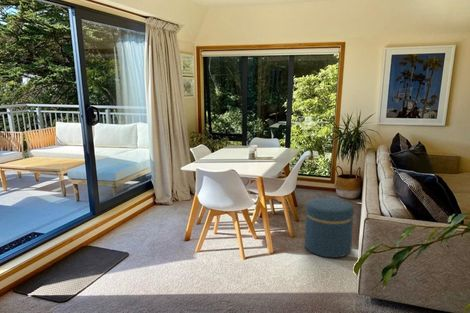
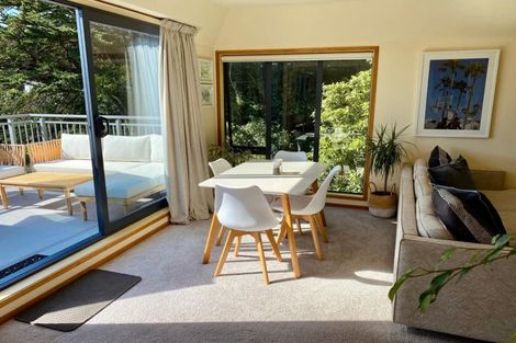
- ottoman [304,197,355,259]
